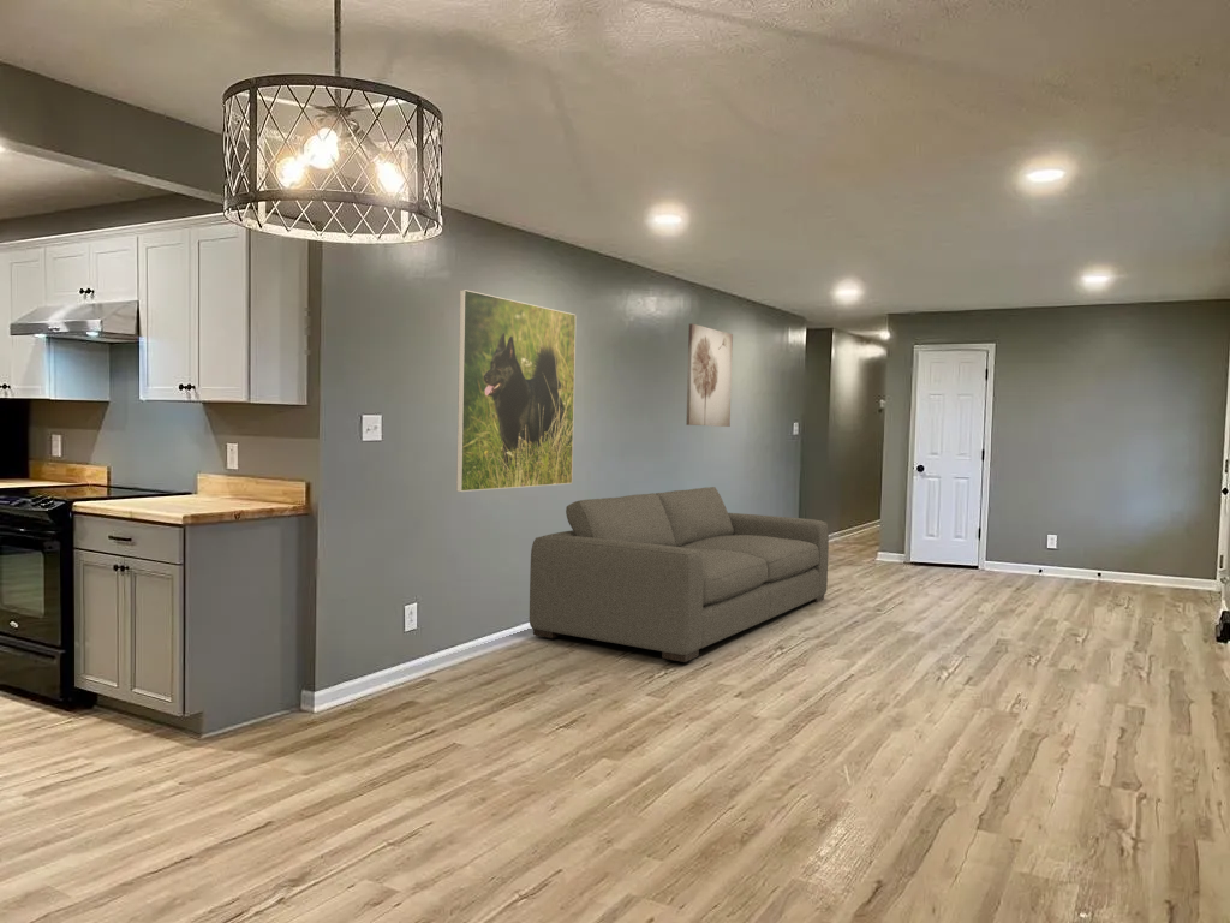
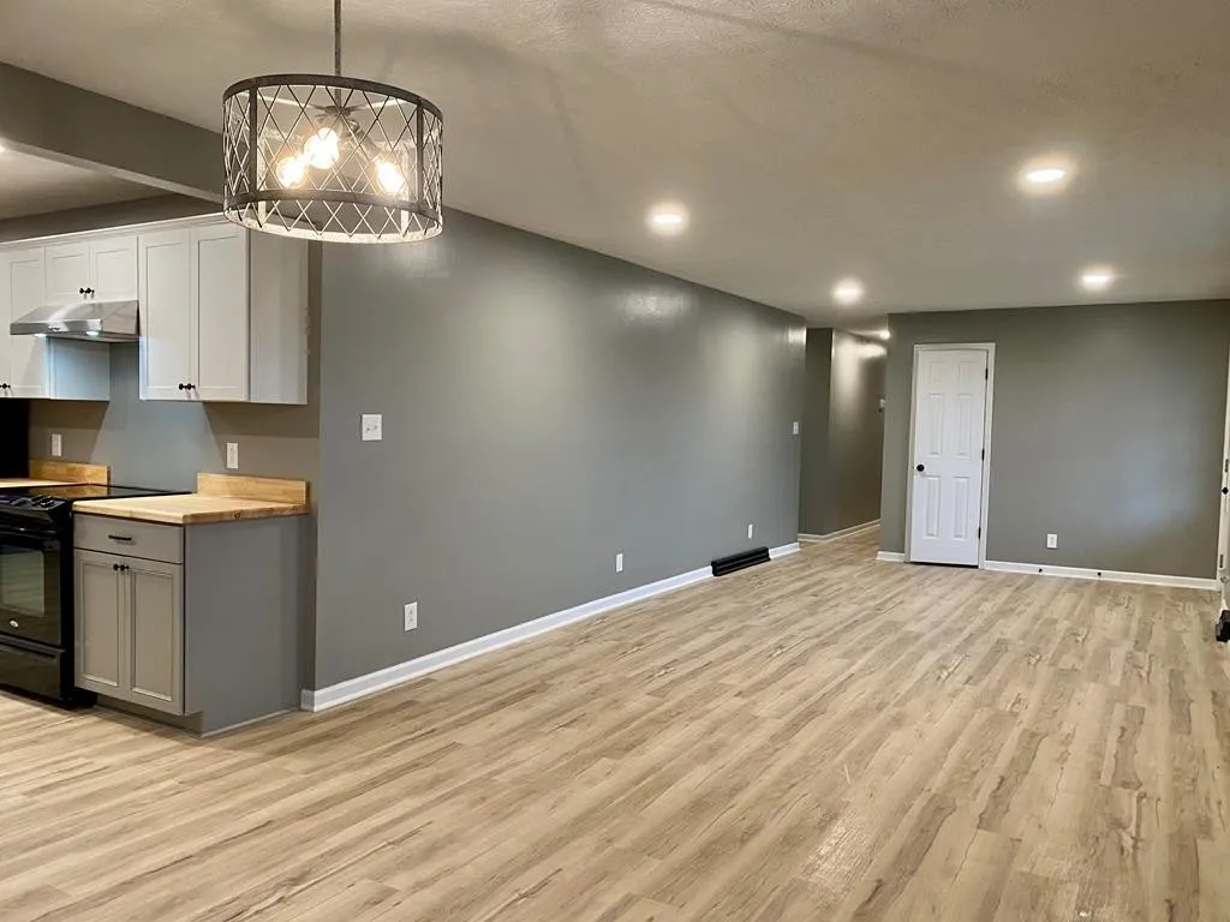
- wall art [685,322,734,428]
- sofa [529,486,830,663]
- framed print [455,288,577,493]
